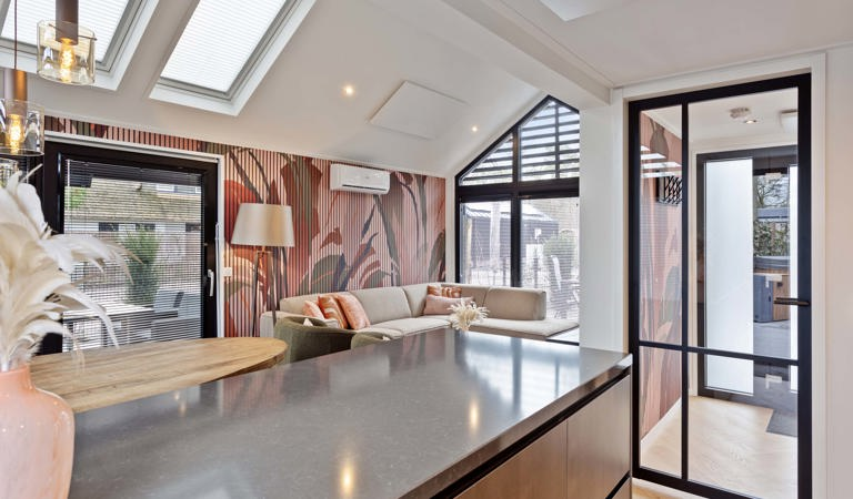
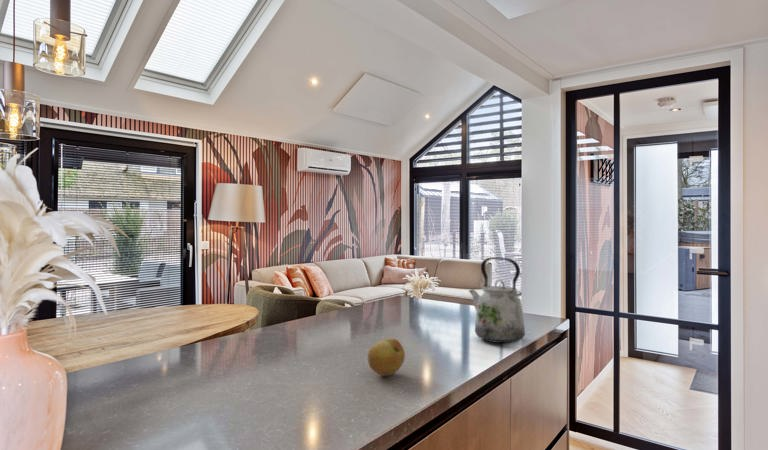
+ kettle [468,256,526,344]
+ fruit [367,337,406,377]
